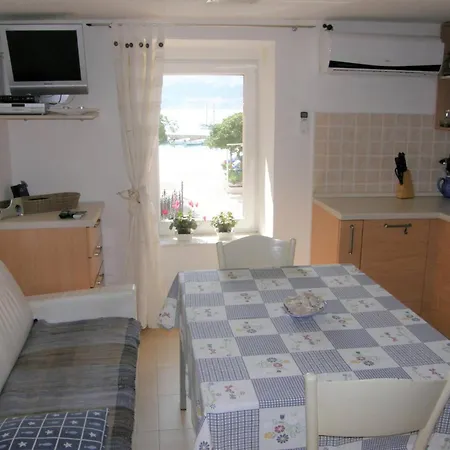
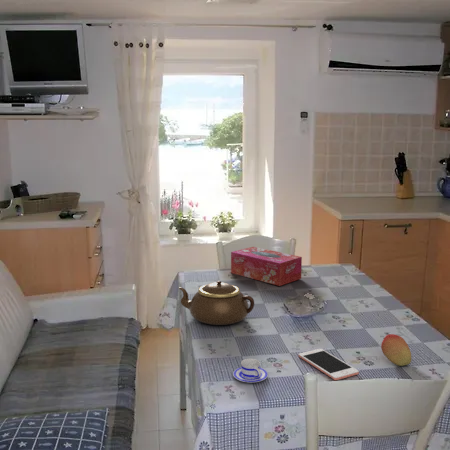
+ teacup [232,358,269,383]
+ cell phone [298,348,360,381]
+ tissue box [230,246,303,287]
+ fruit [380,333,412,367]
+ teapot [178,280,255,326]
